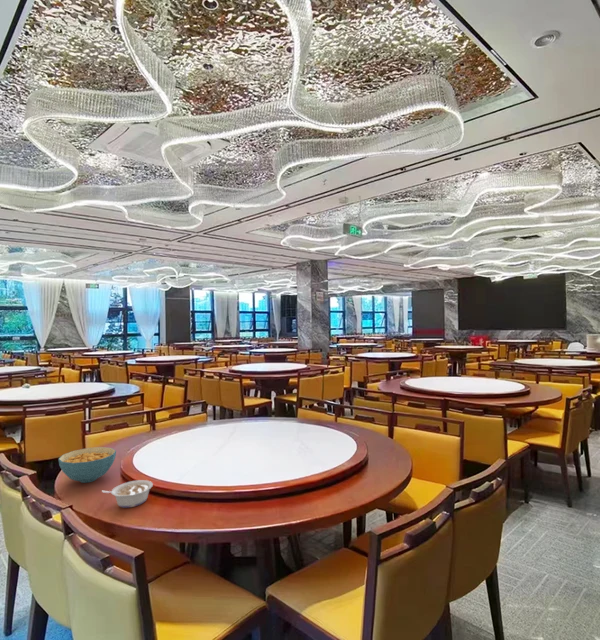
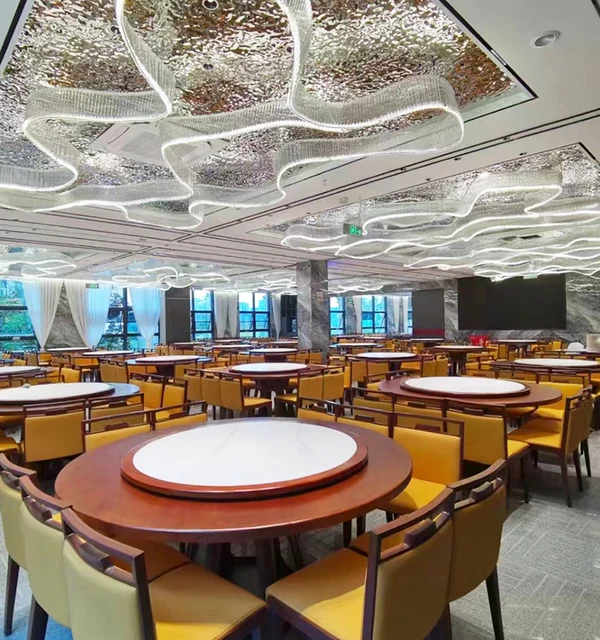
- cereal bowl [57,446,117,484]
- legume [101,479,154,509]
